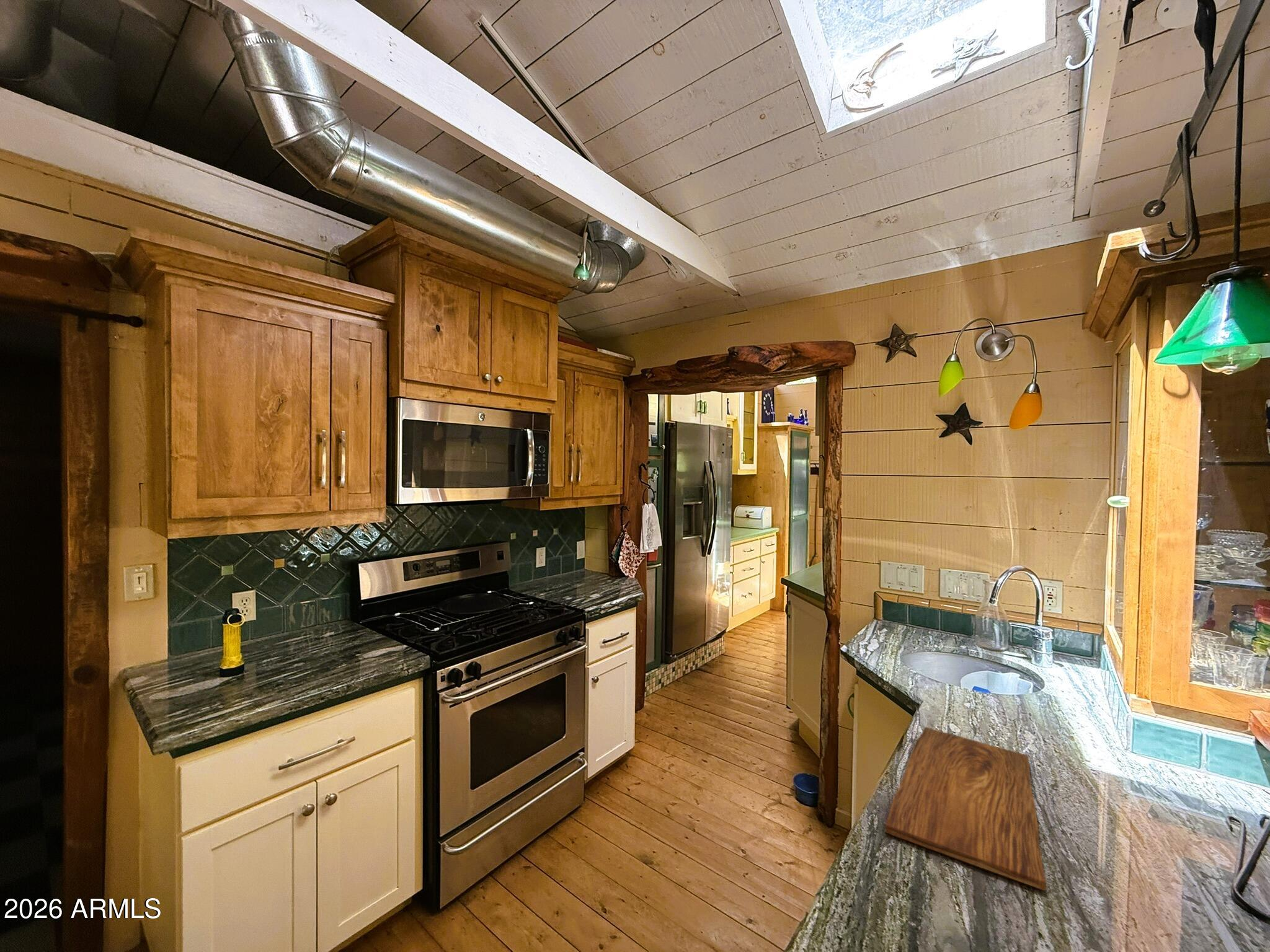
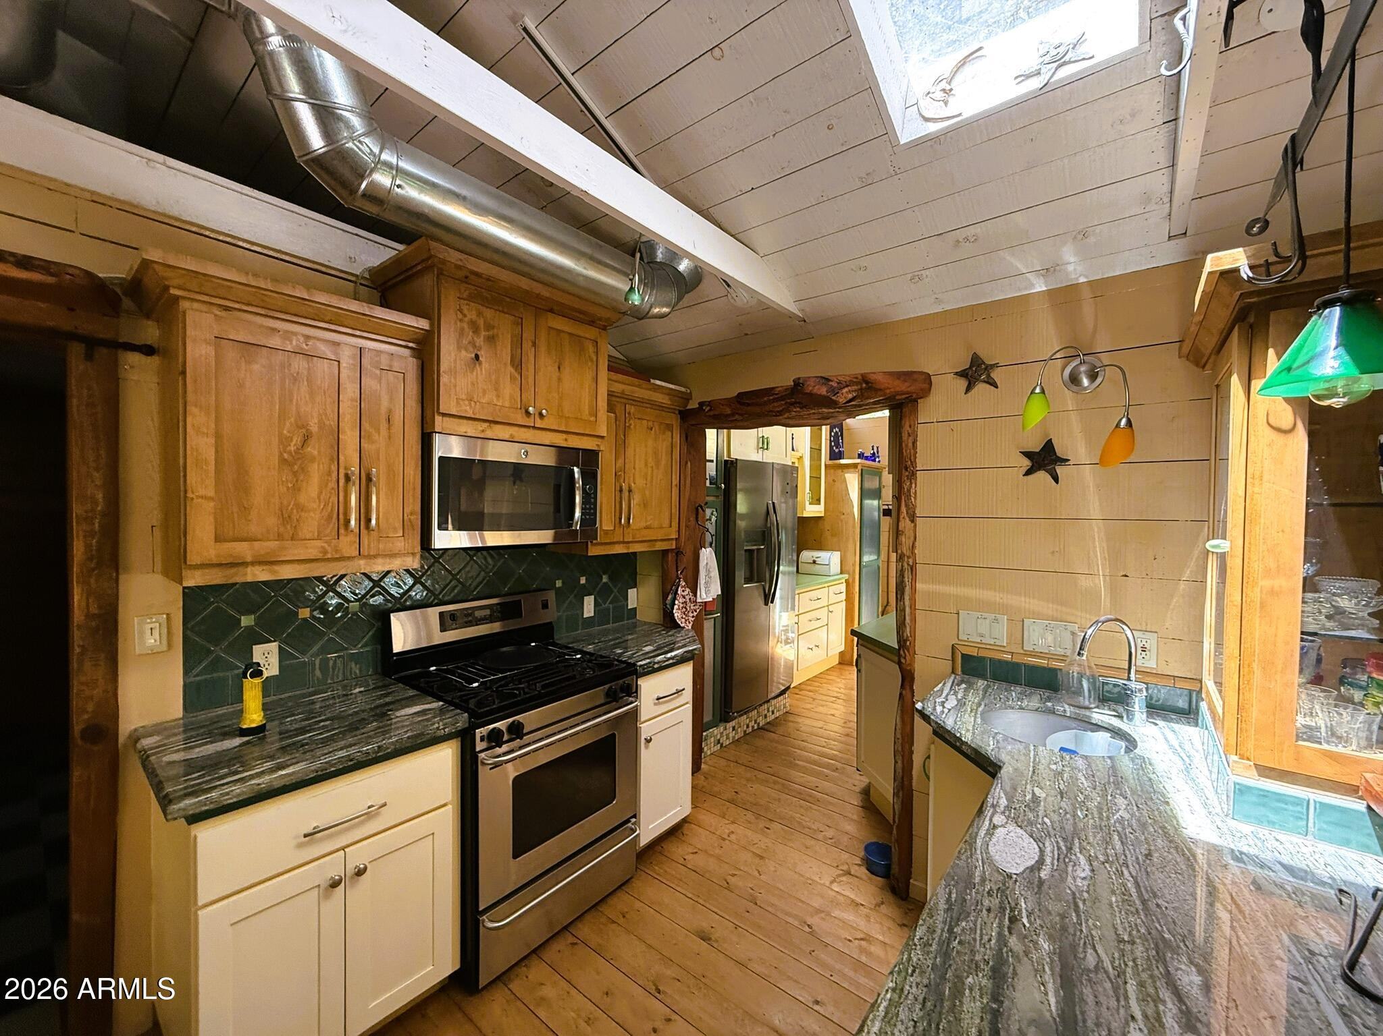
- cutting board [884,726,1047,891]
